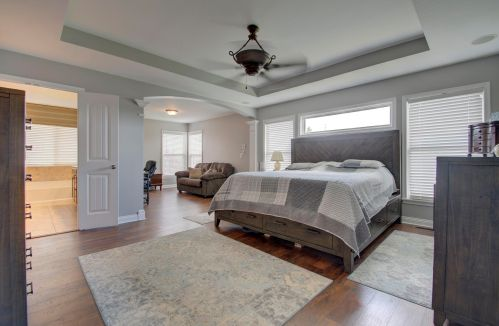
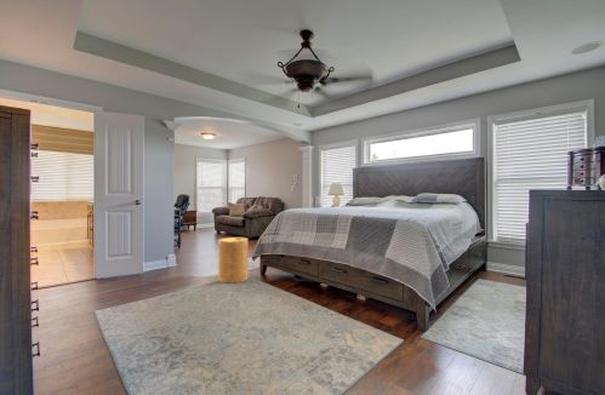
+ basket [217,236,250,285]
